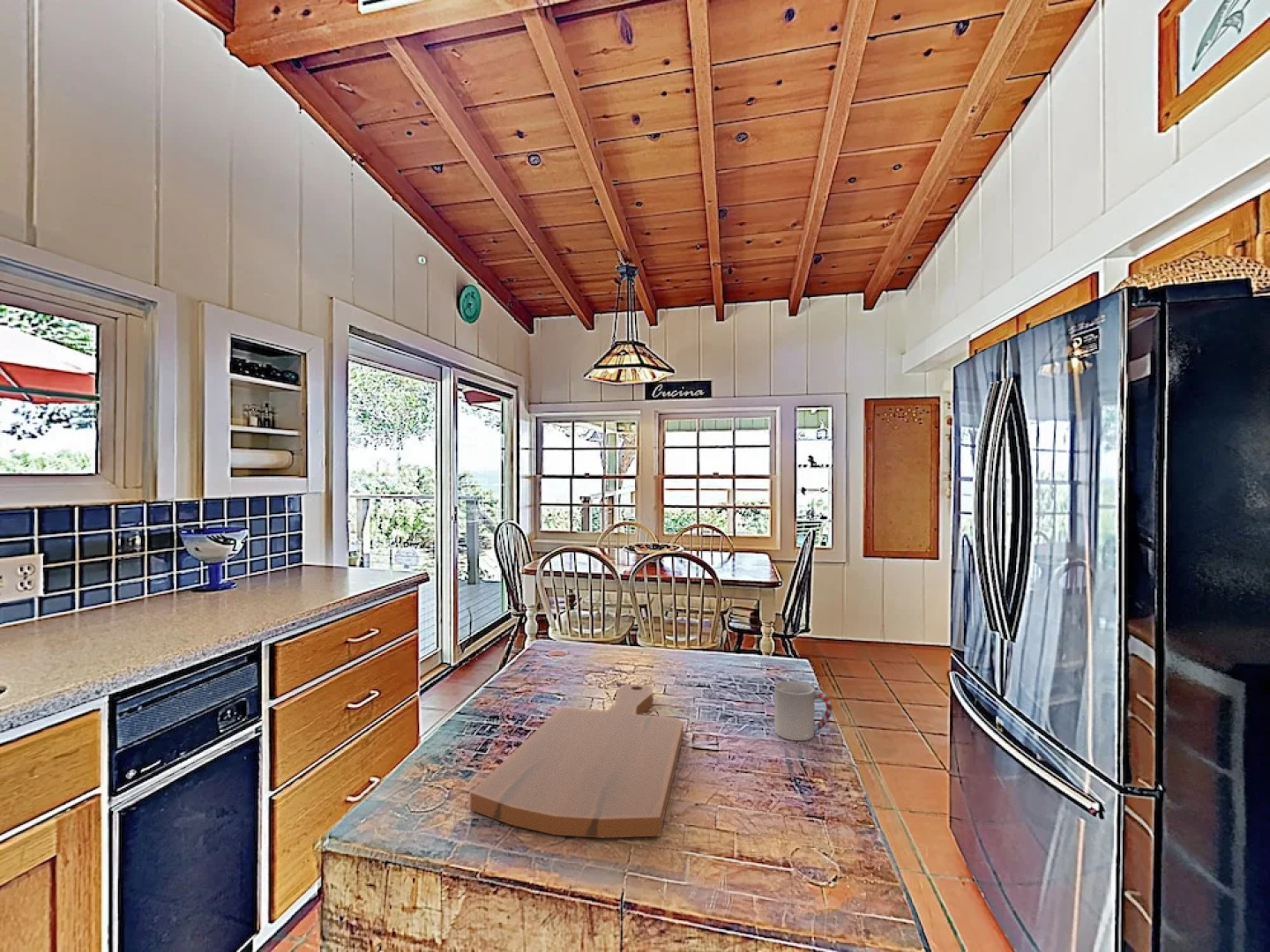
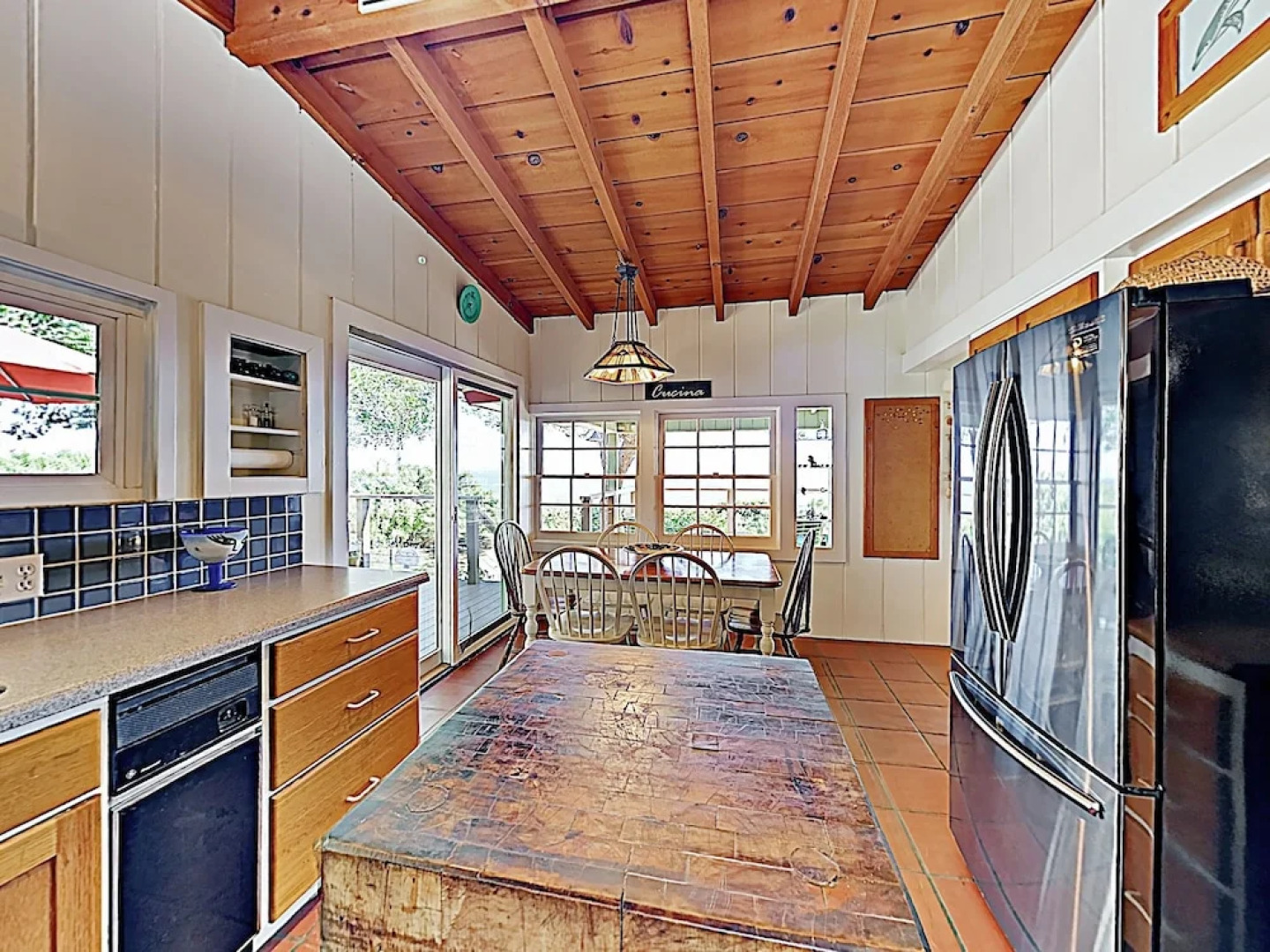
- cutting board [469,683,684,838]
- cup [773,681,833,741]
